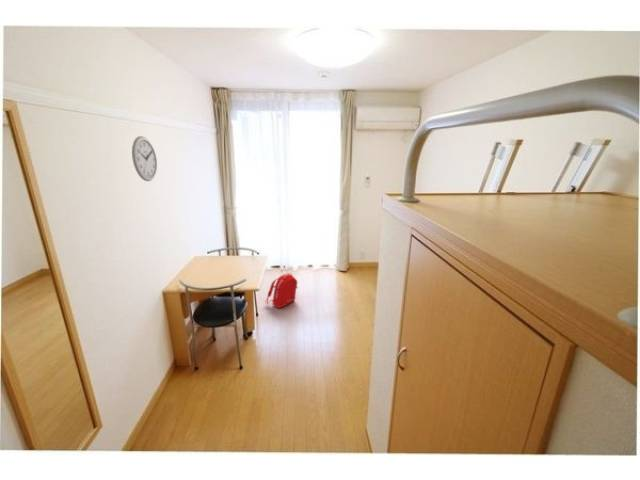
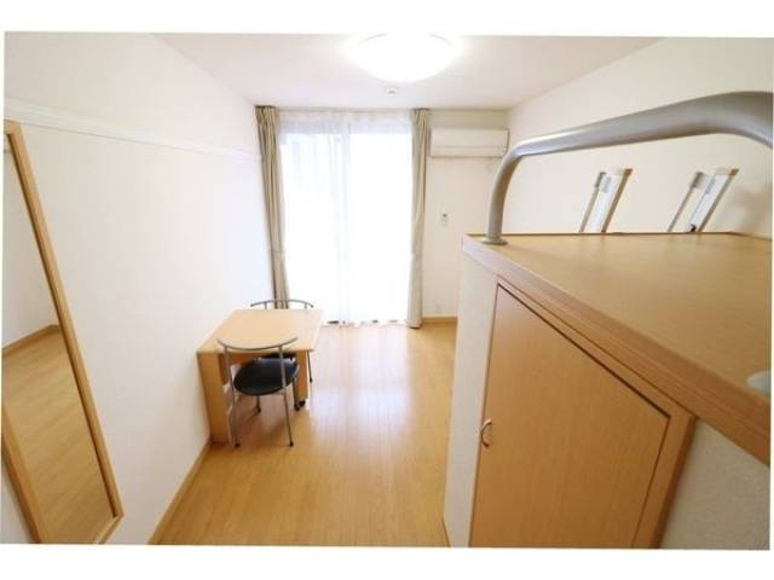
- backpack [264,272,299,309]
- wall clock [131,135,158,182]
